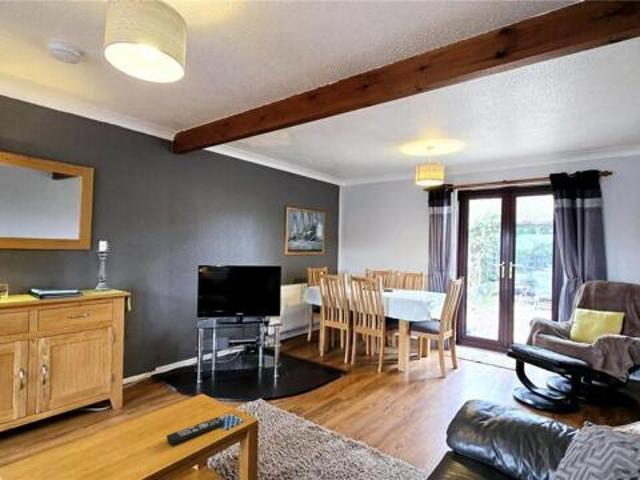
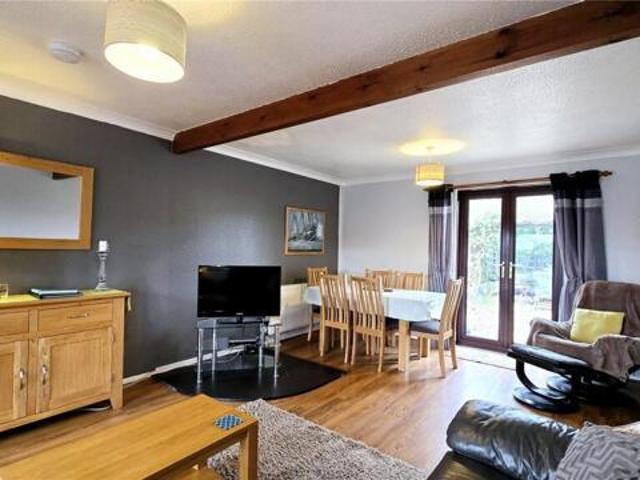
- remote control [166,416,225,445]
